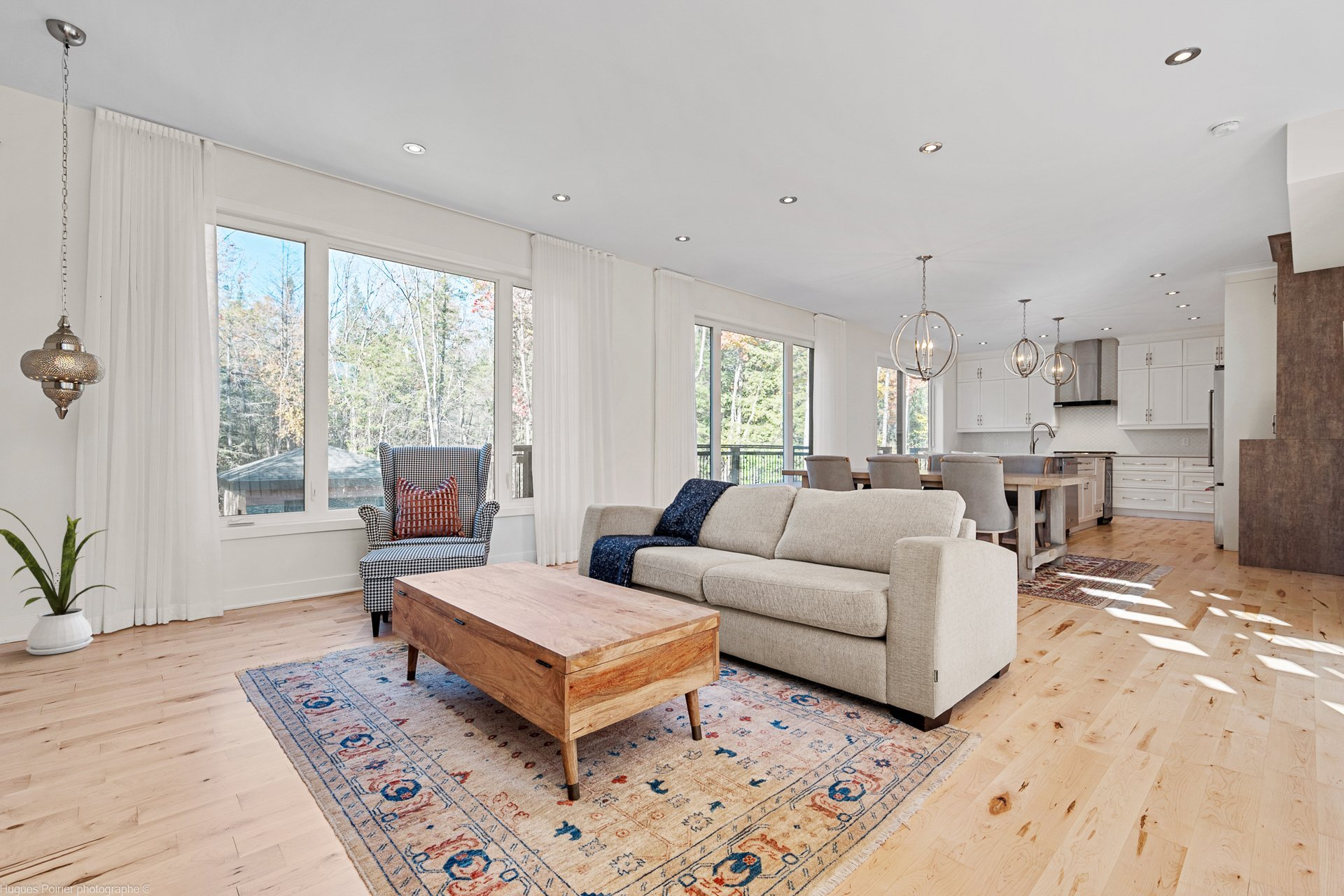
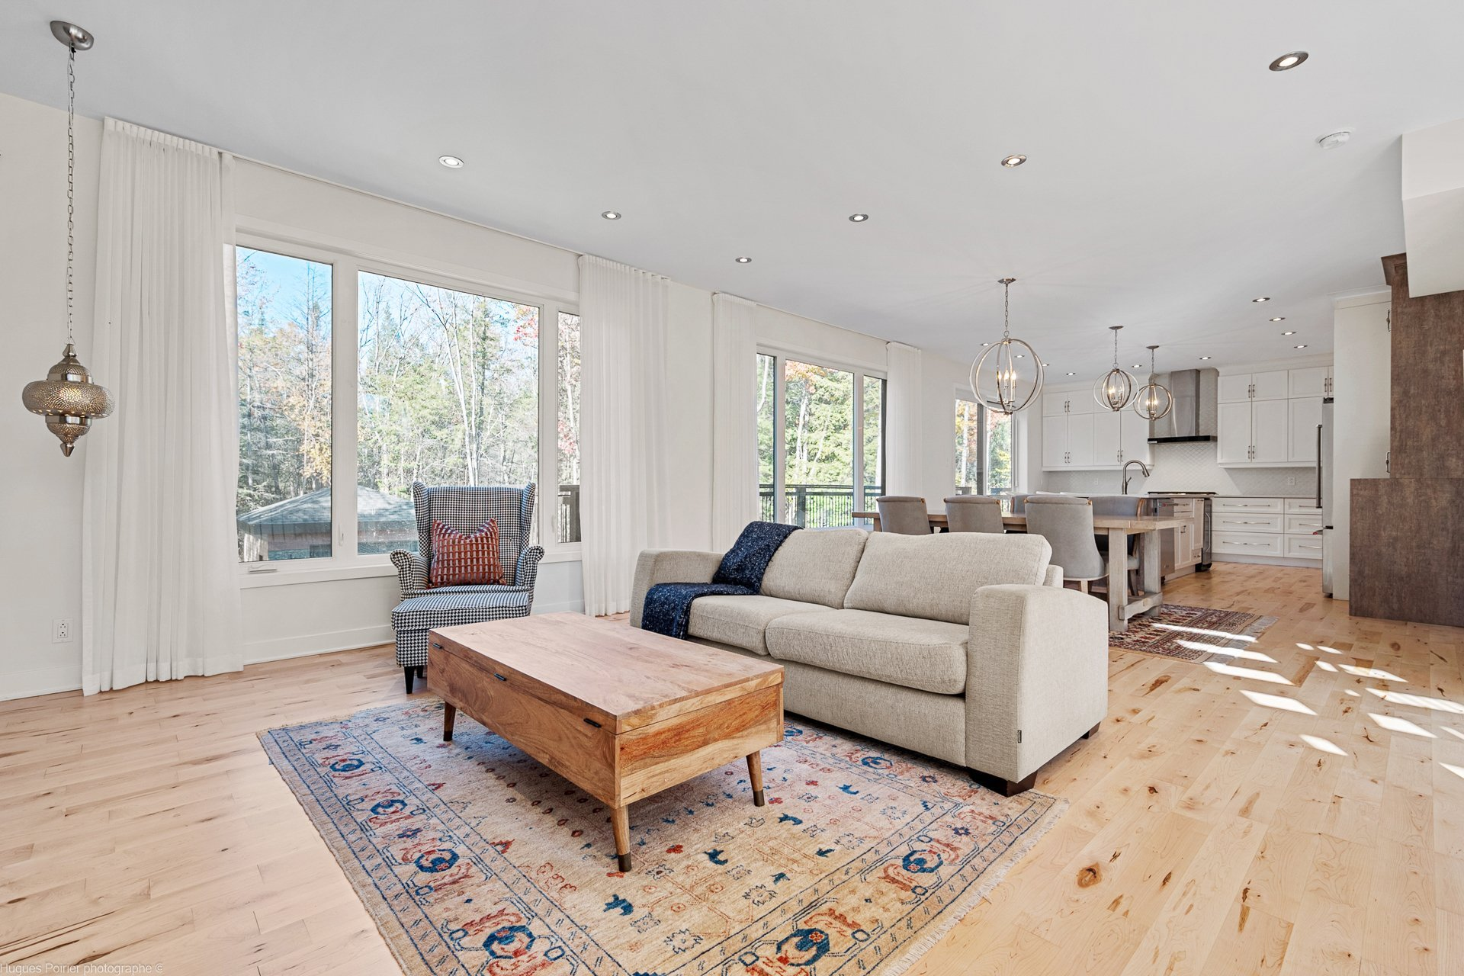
- house plant [0,507,118,656]
